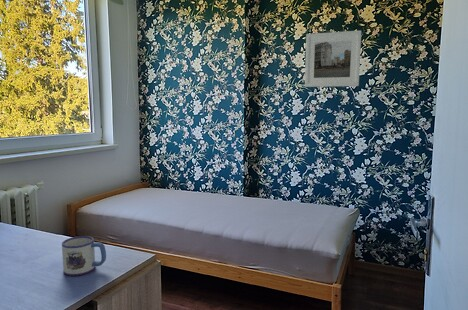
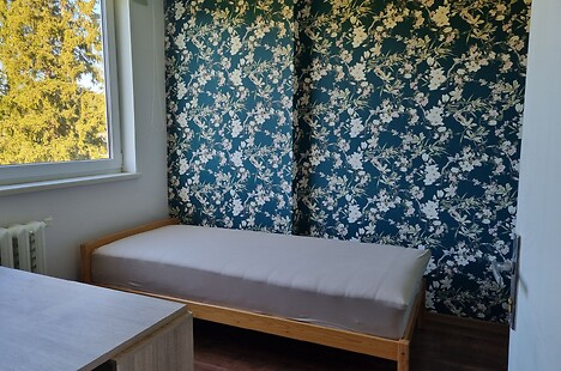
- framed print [304,29,362,88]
- mug [61,235,107,277]
